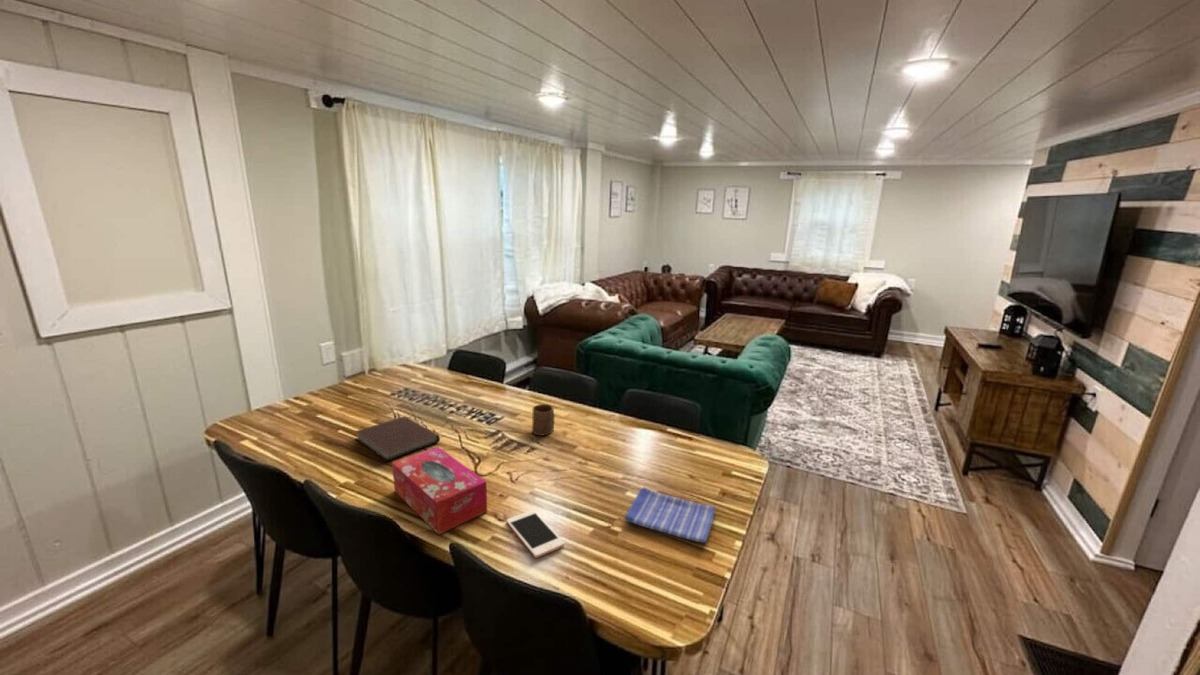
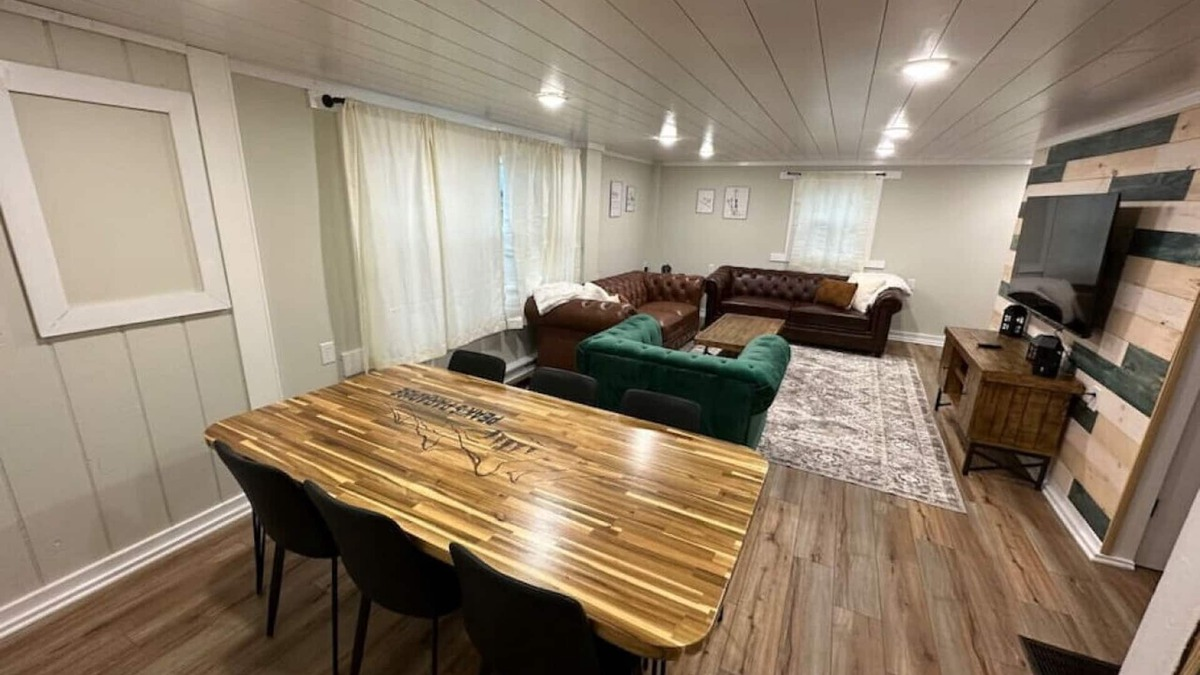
- notebook [354,415,441,462]
- cell phone [506,509,565,559]
- cup [531,403,555,436]
- tissue box [391,446,488,535]
- dish towel [624,486,716,544]
